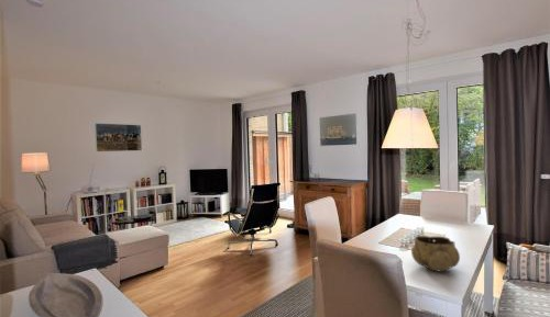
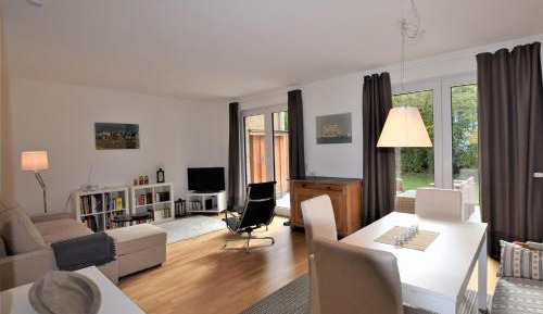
- decorative bowl [410,235,461,272]
